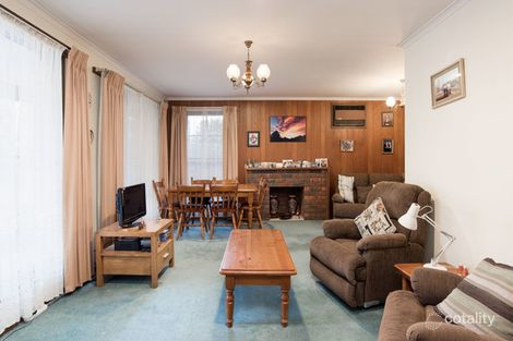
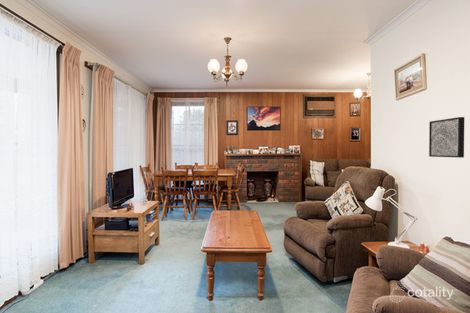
+ wall art [428,116,465,159]
